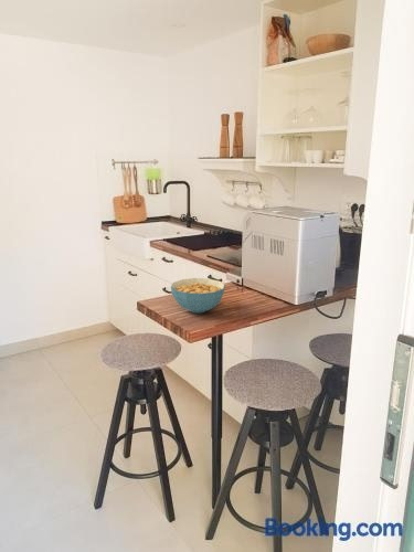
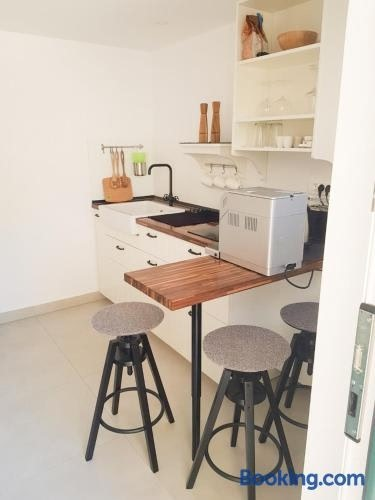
- cereal bowl [170,277,226,315]
